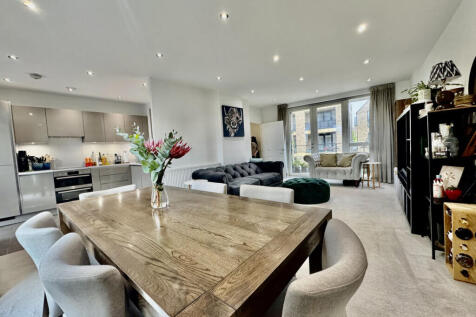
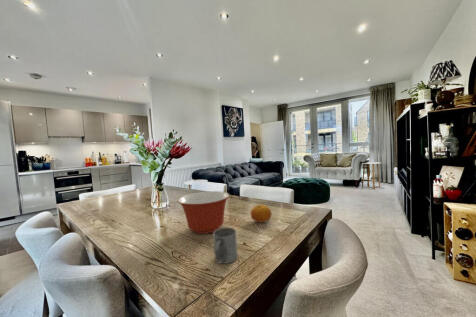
+ mug [212,226,239,265]
+ fruit [250,204,273,224]
+ mixing bowl [177,190,230,235]
